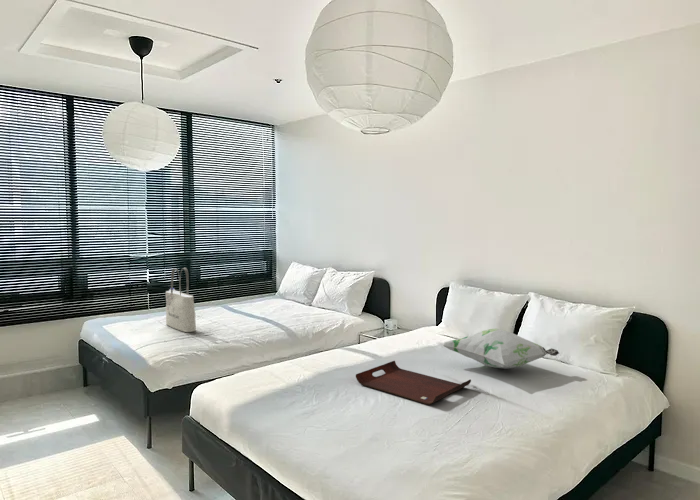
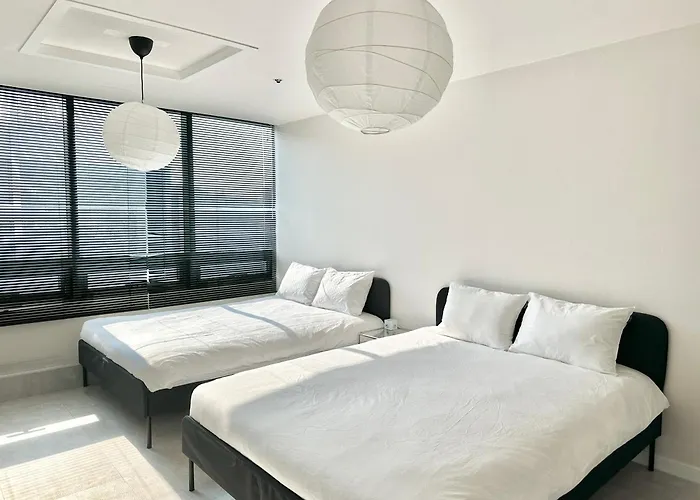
- serving tray [355,360,472,406]
- tote bag [165,267,197,333]
- decorative pillow [442,328,560,370]
